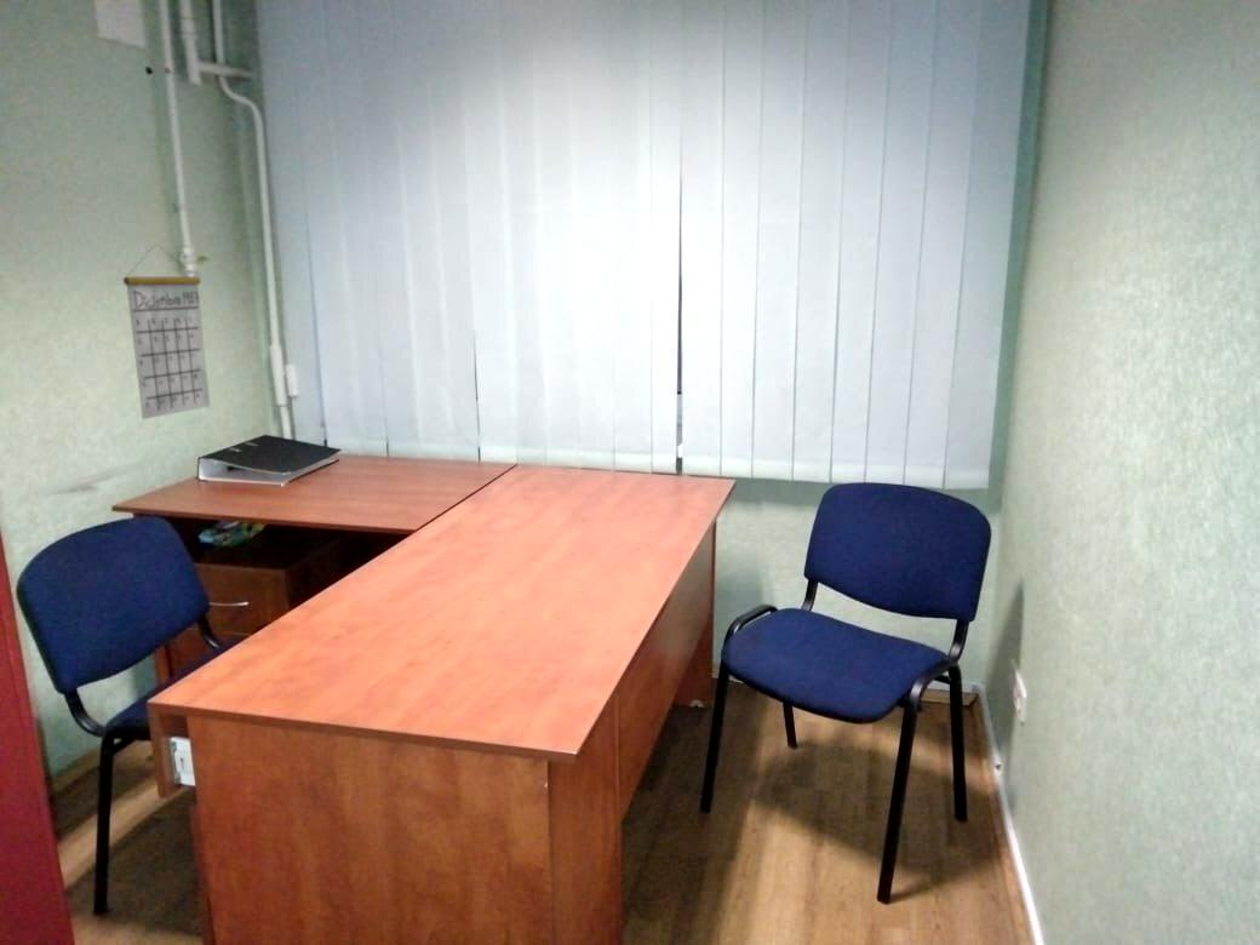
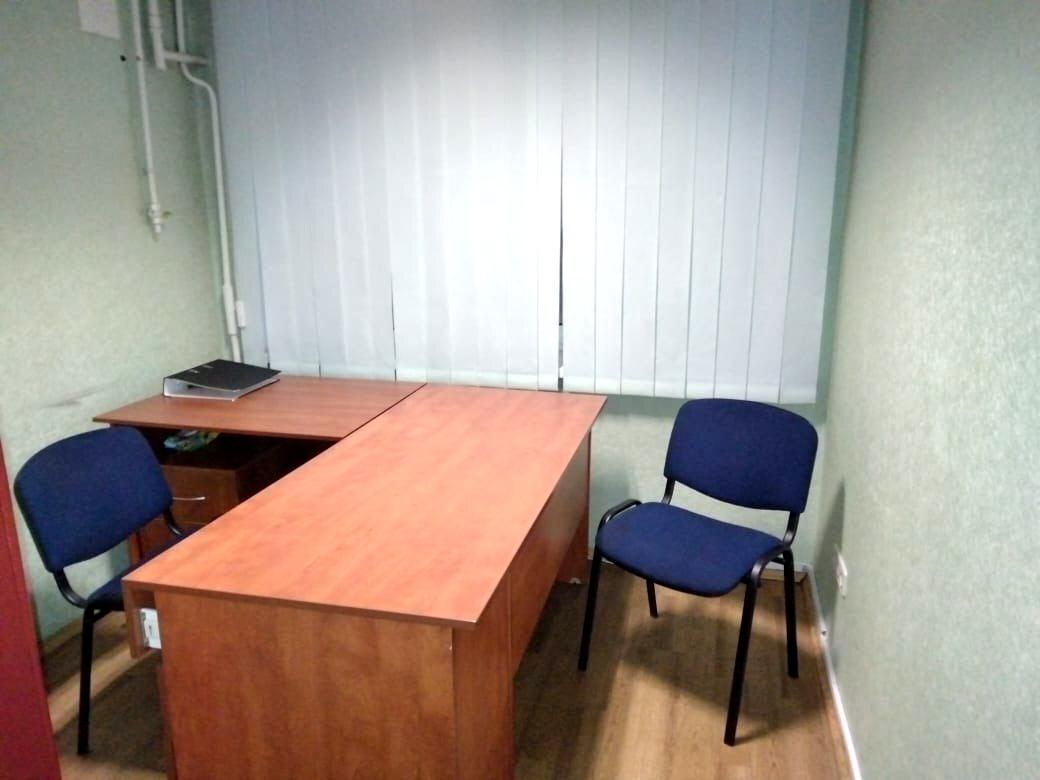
- calendar [122,242,211,420]
